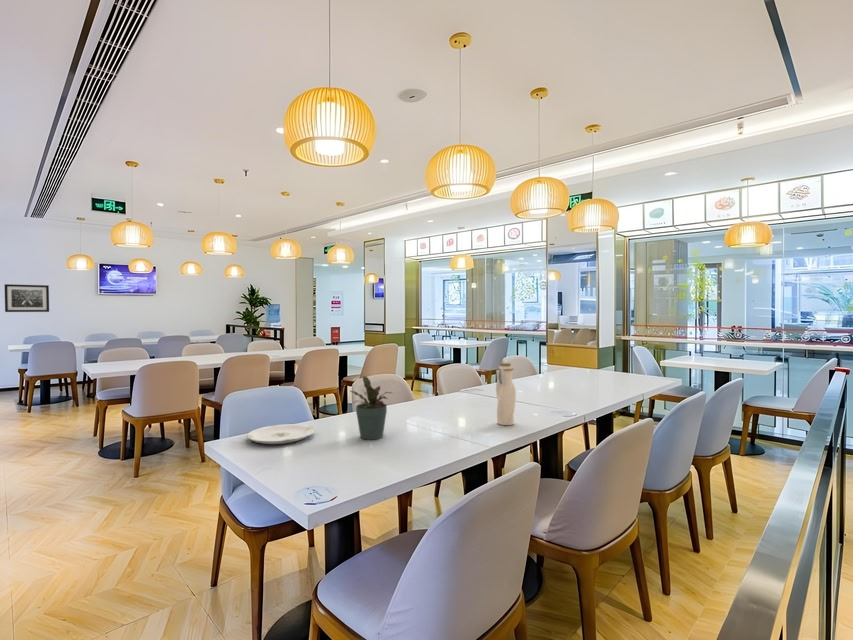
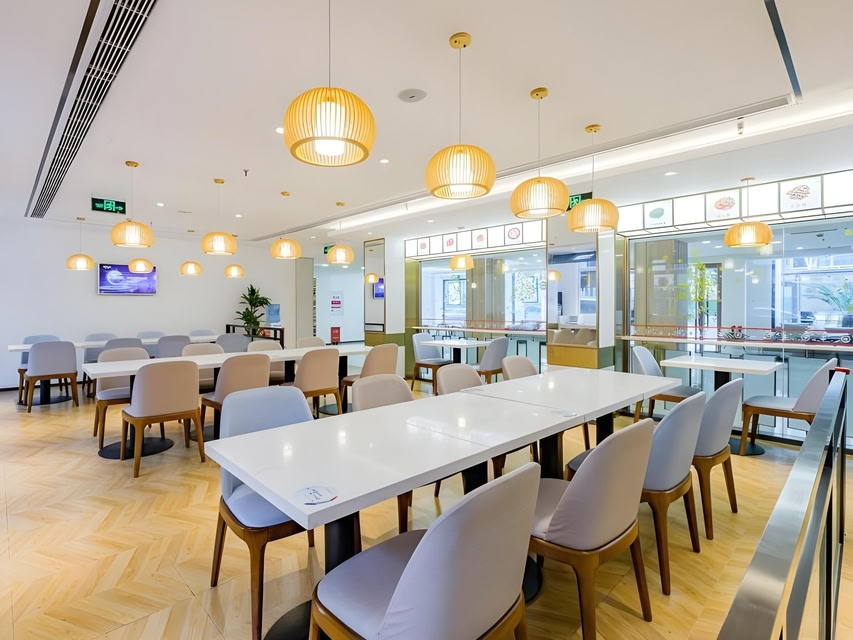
- potted plant [349,375,396,441]
- water bottle [495,361,517,426]
- wall art [4,283,50,313]
- plate [246,423,315,445]
